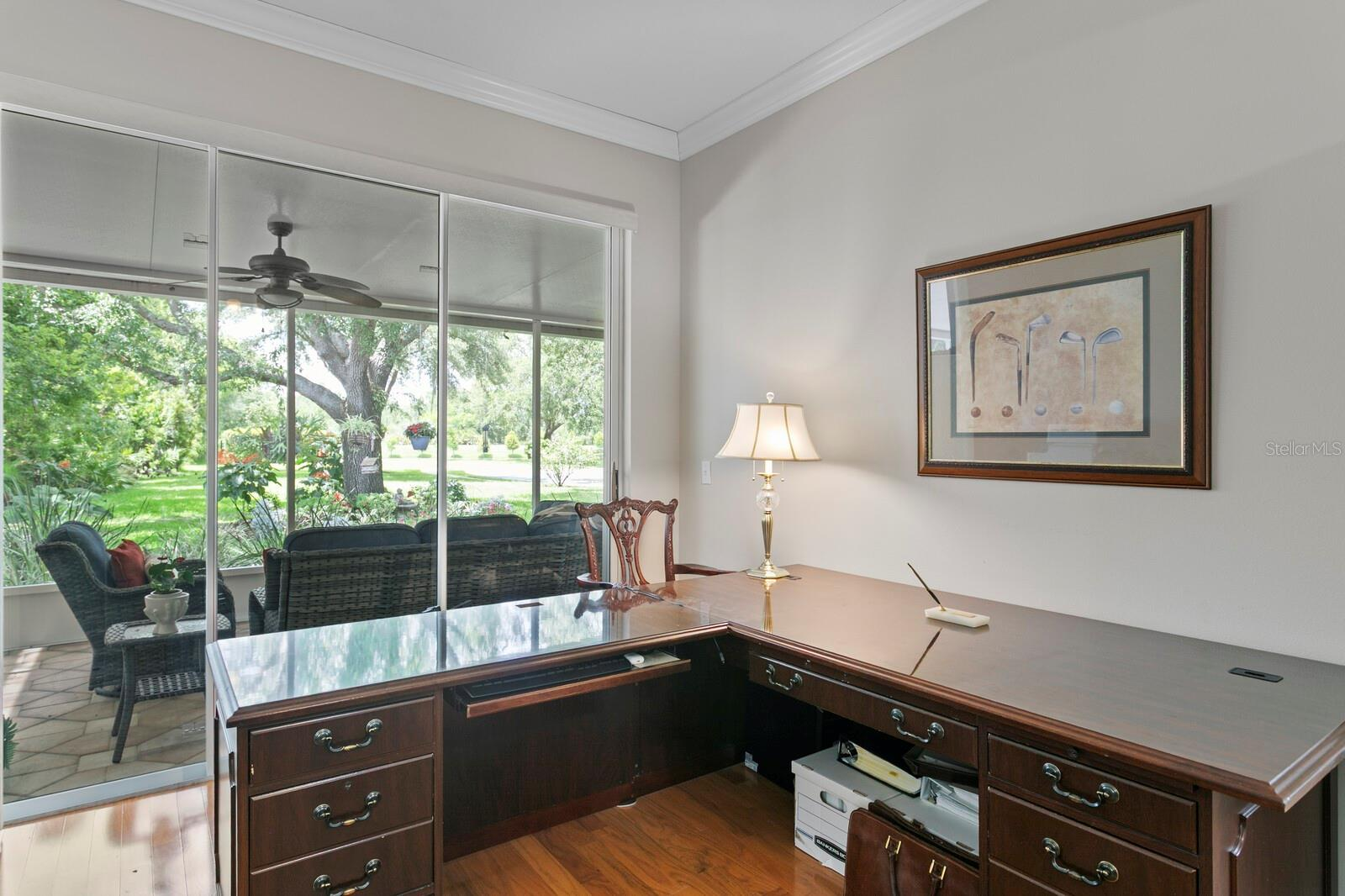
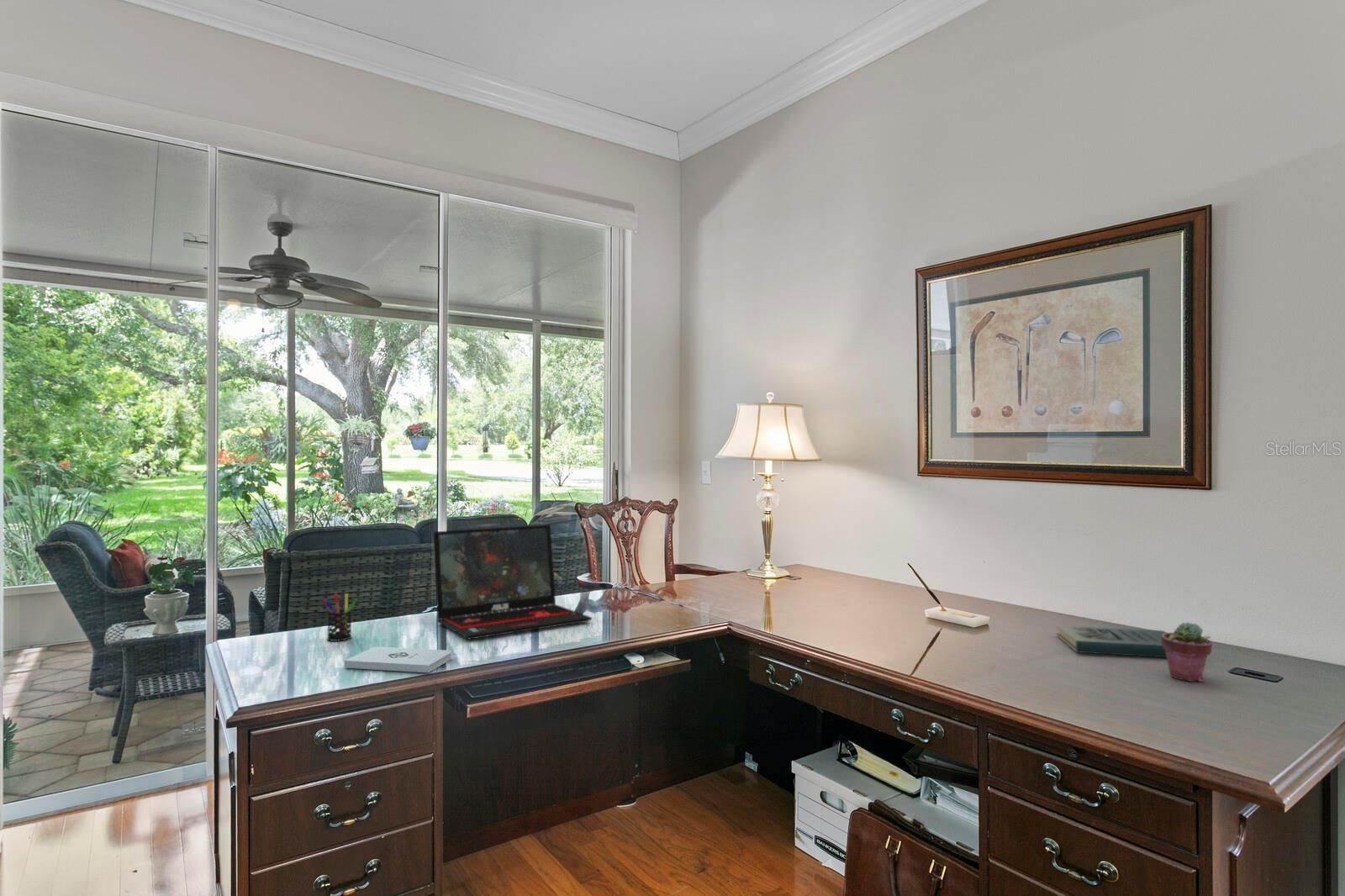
+ potted succulent [1162,621,1213,683]
+ laptop [433,524,593,640]
+ book [1056,625,1167,658]
+ notepad [344,646,453,673]
+ pen holder [322,593,359,642]
